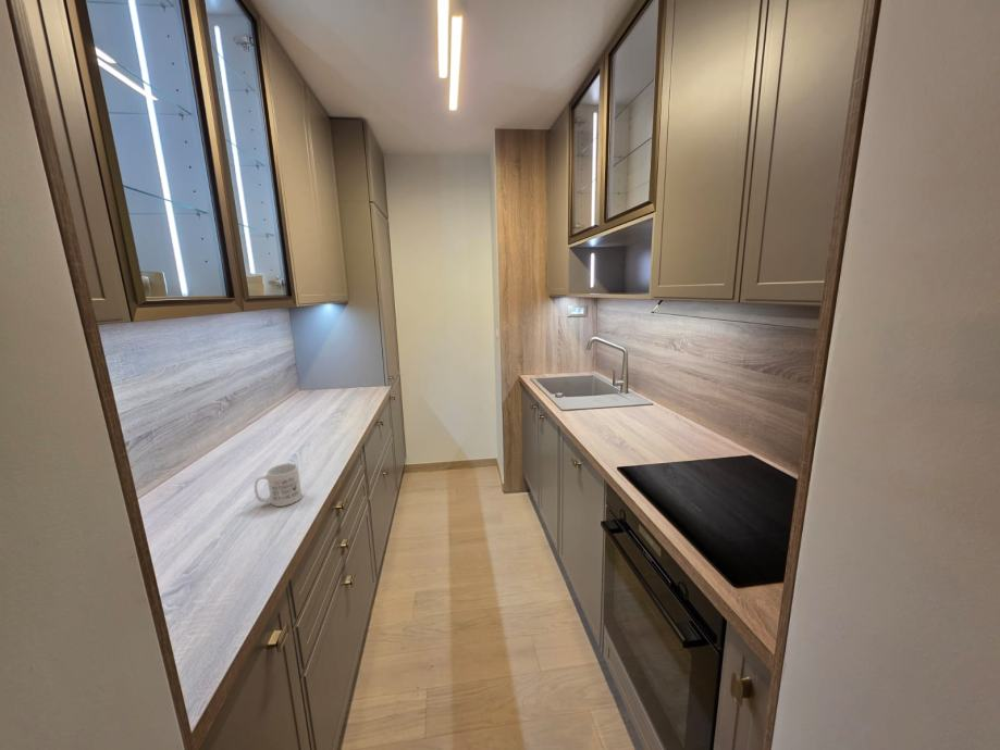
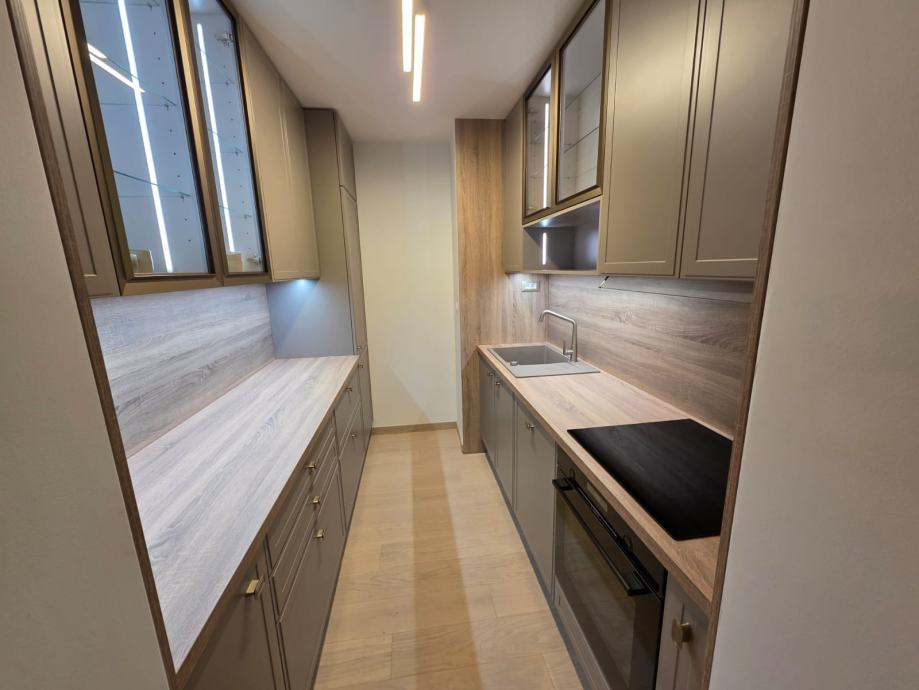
- mug [254,462,303,508]
